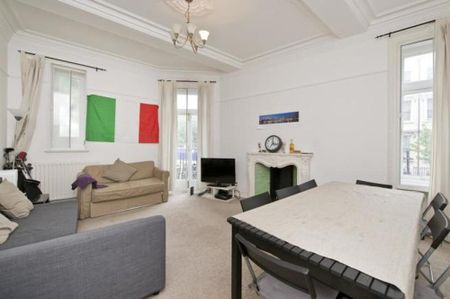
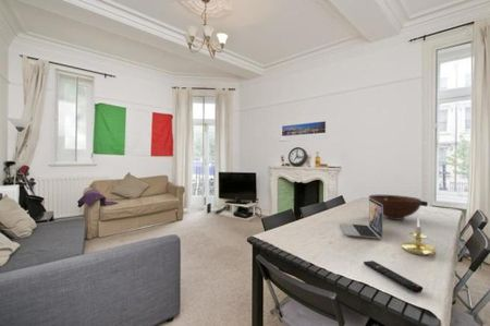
+ laptop [339,198,383,240]
+ remote control [363,259,424,293]
+ fruit bowl [368,194,422,220]
+ candle holder [401,216,437,256]
